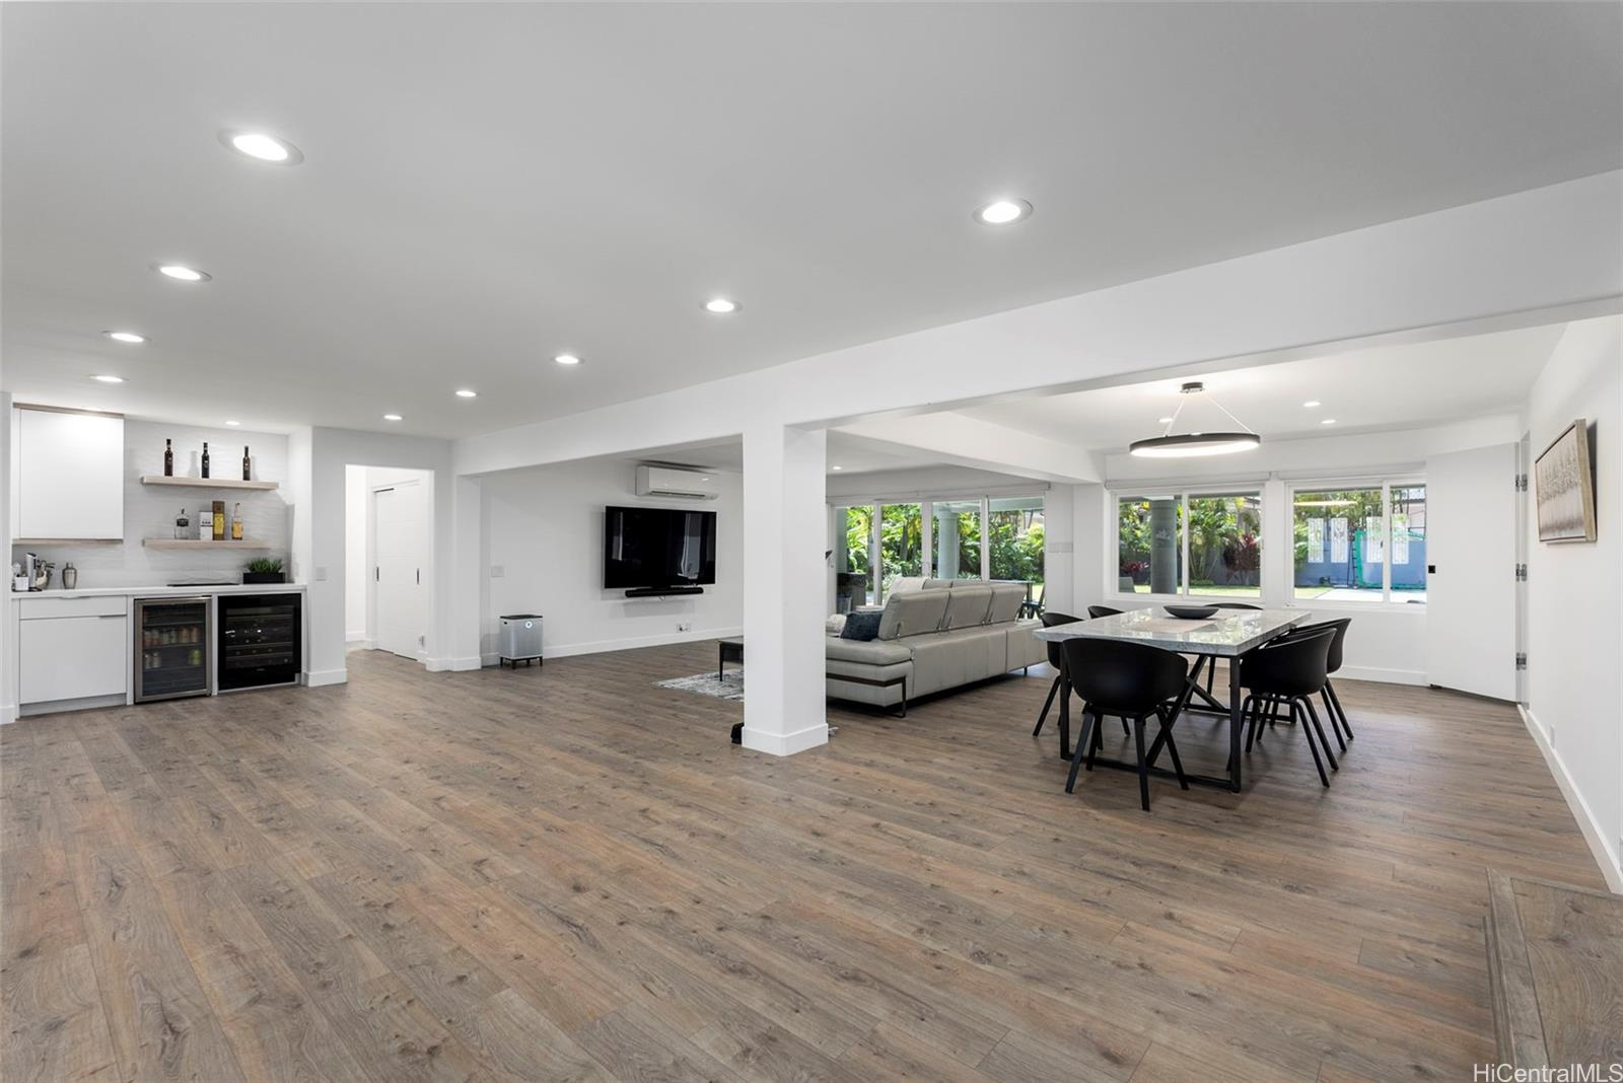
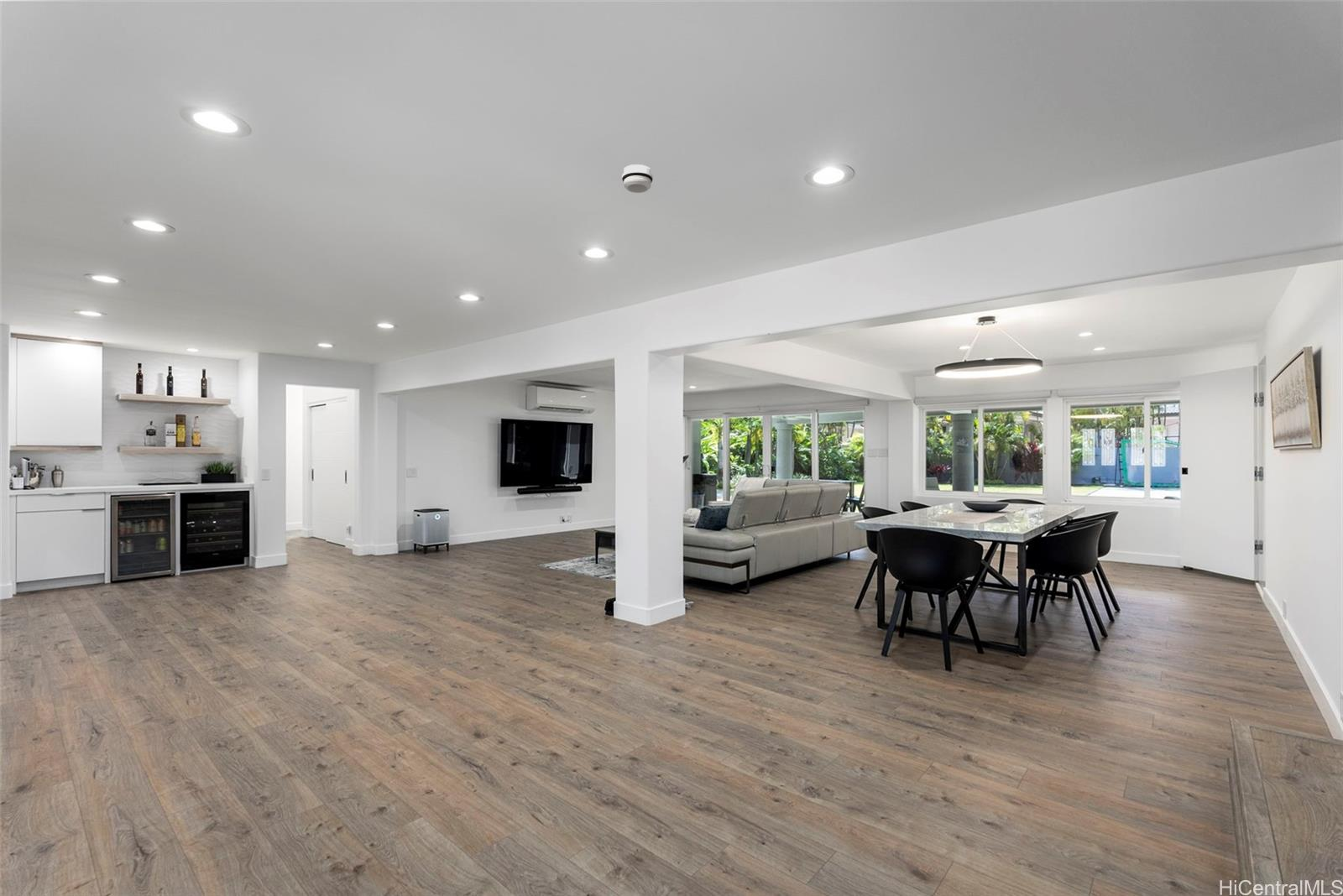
+ smoke detector [621,164,654,194]
